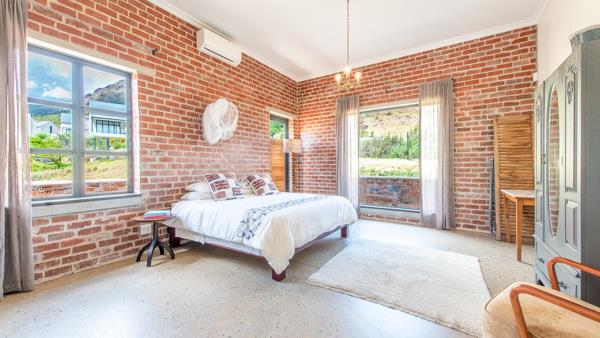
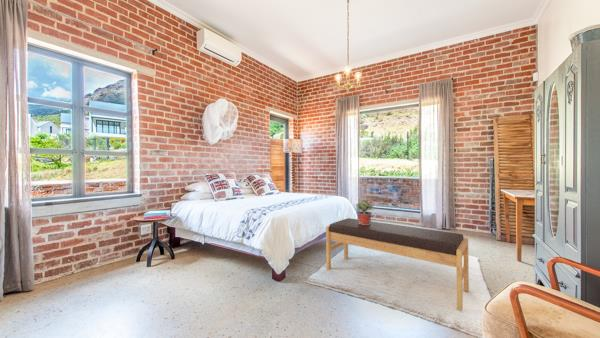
+ potted plant [355,199,376,225]
+ bench [325,217,470,312]
